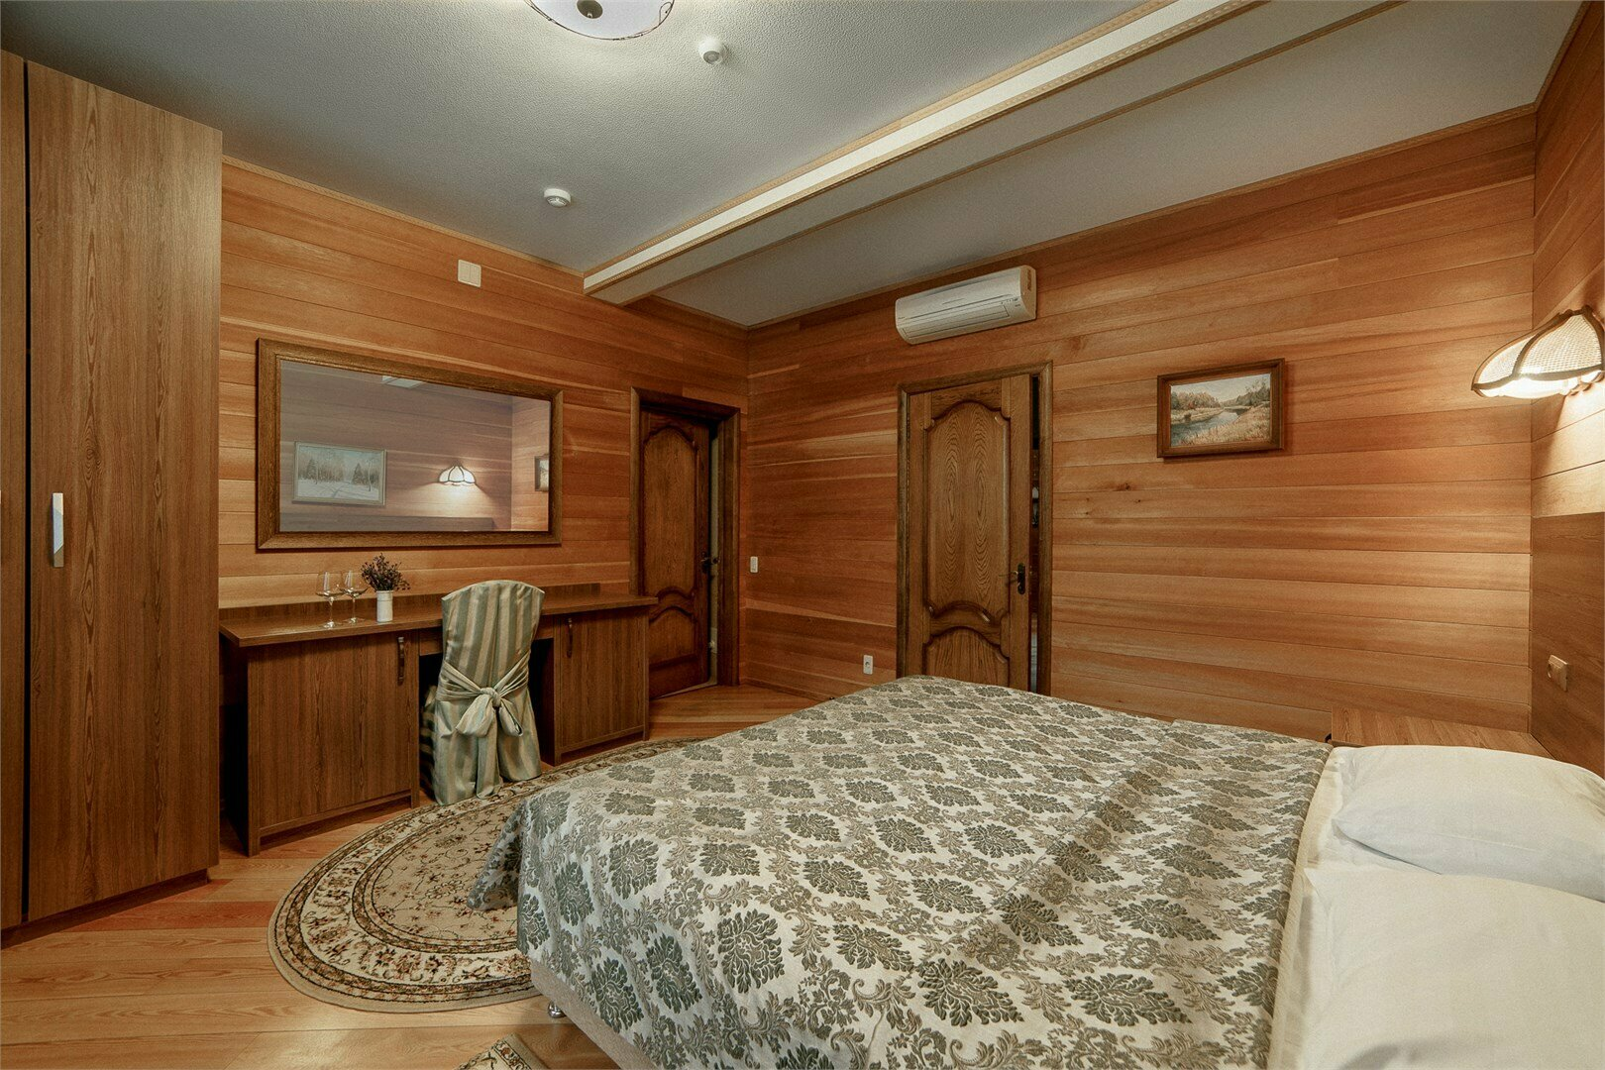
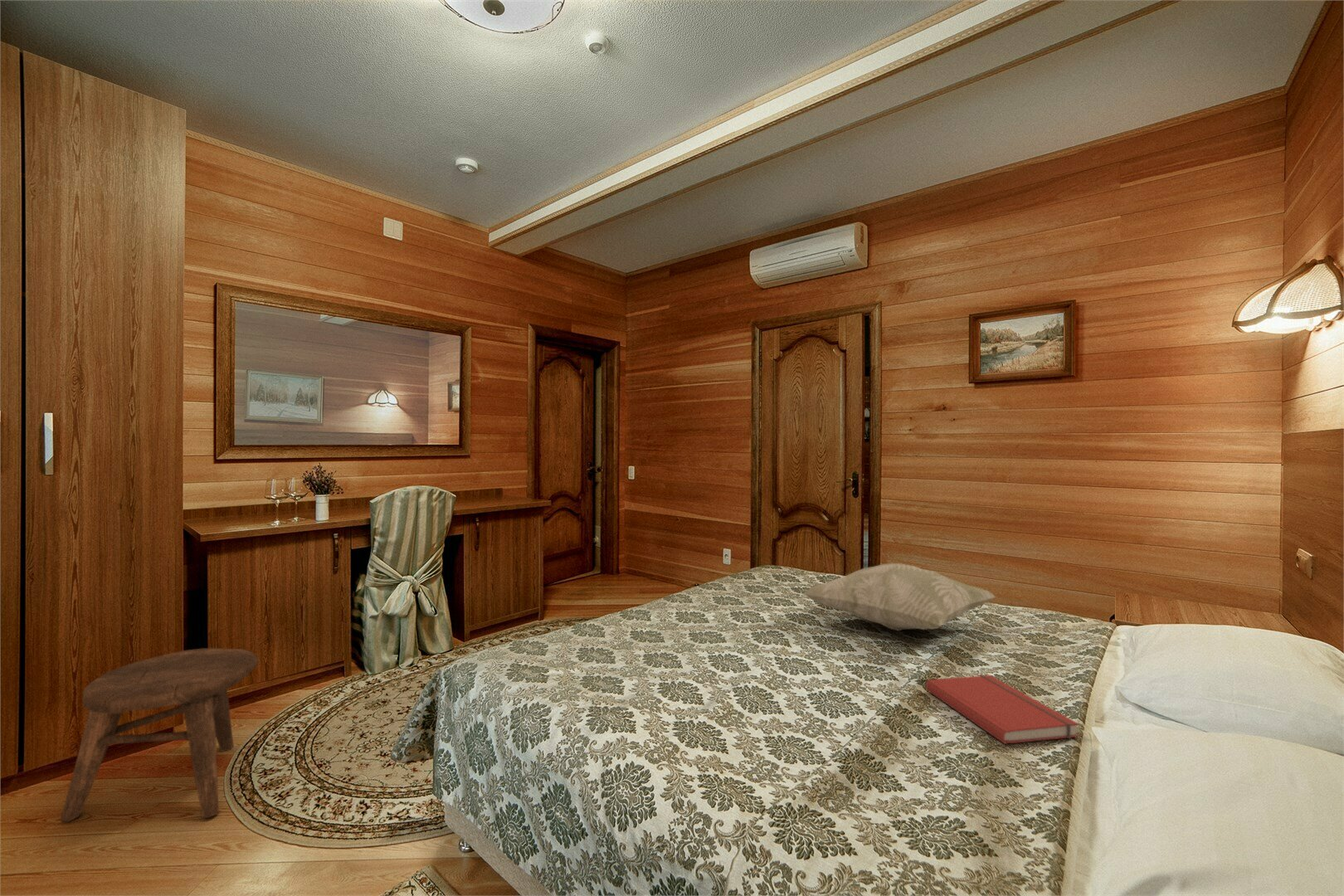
+ stool [60,647,259,822]
+ decorative pillow [801,562,996,631]
+ book [925,674,1080,745]
